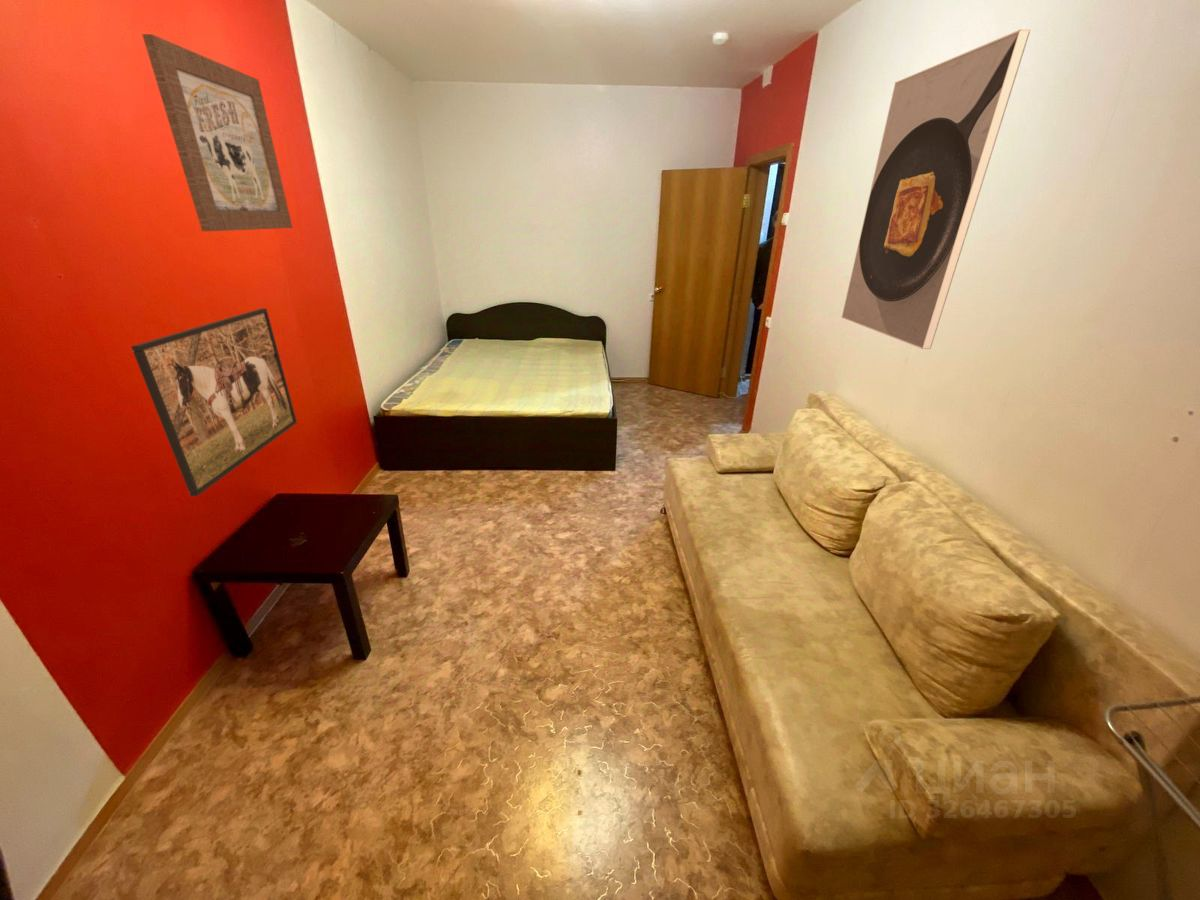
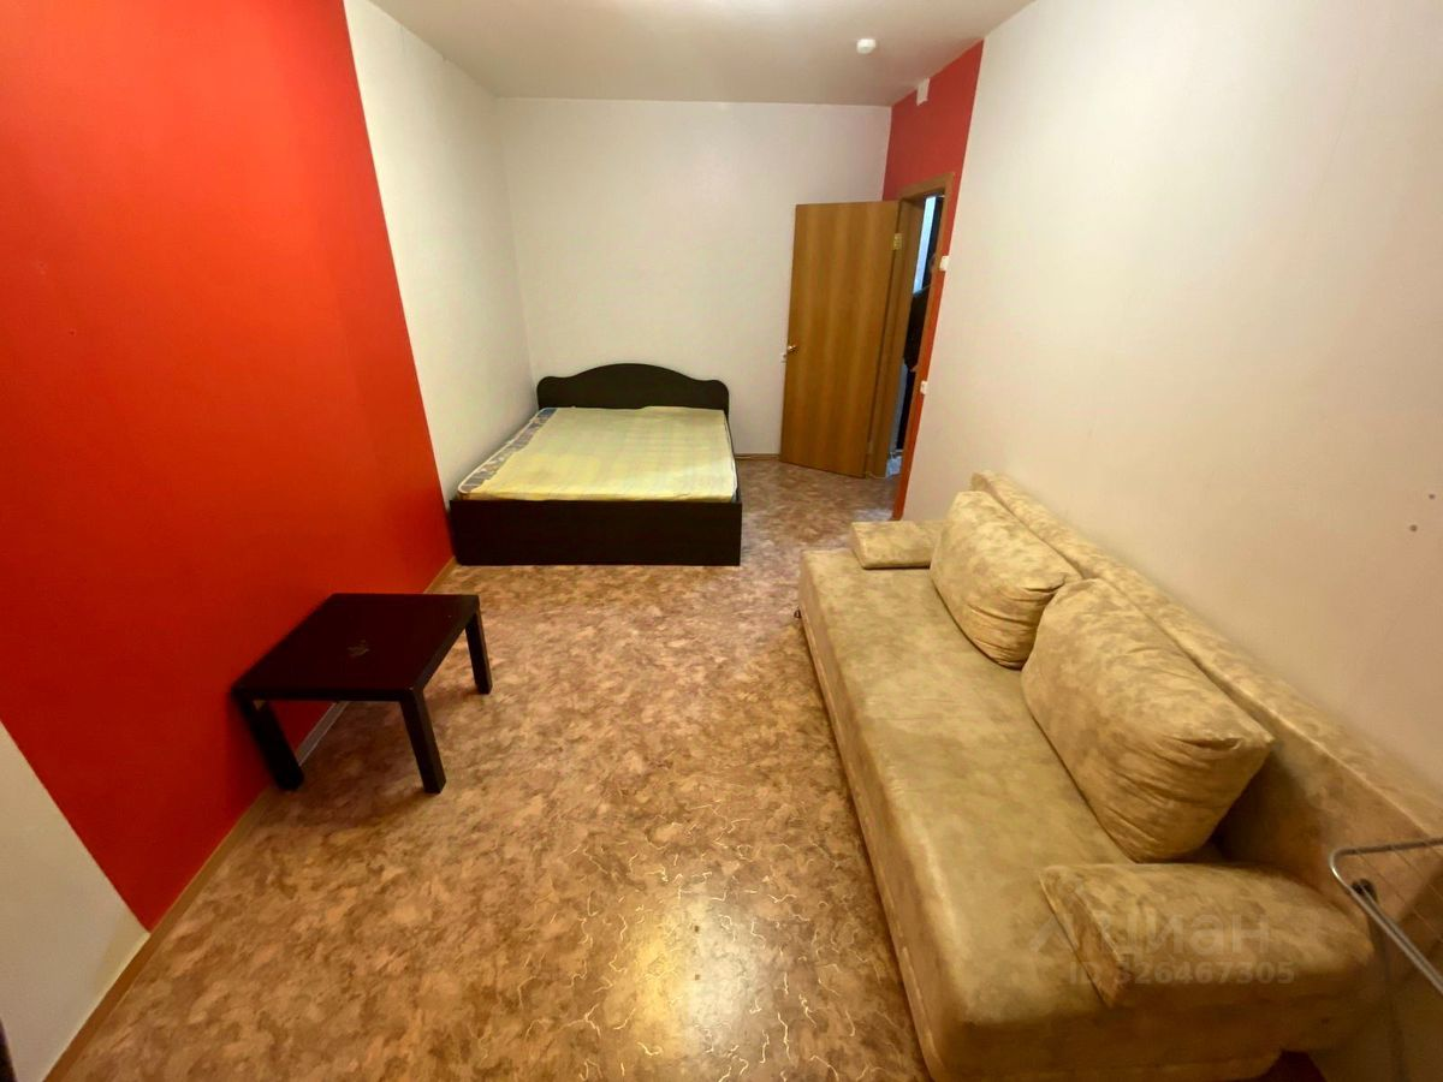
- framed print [130,307,298,497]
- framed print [841,28,1032,350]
- wall art [141,33,294,232]
